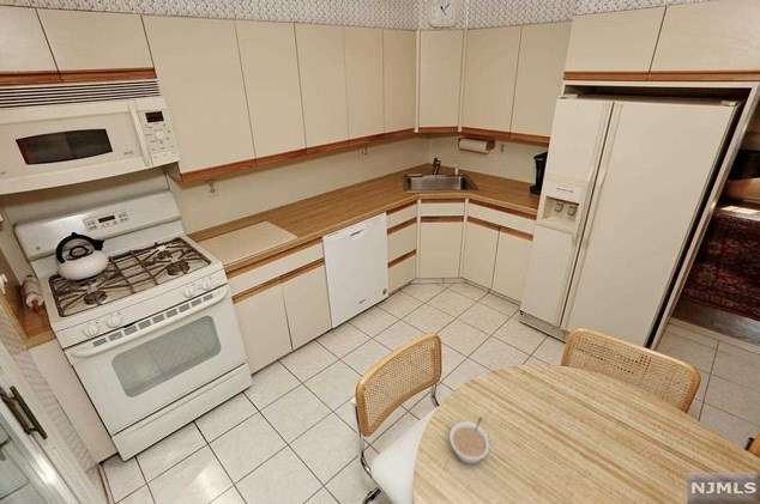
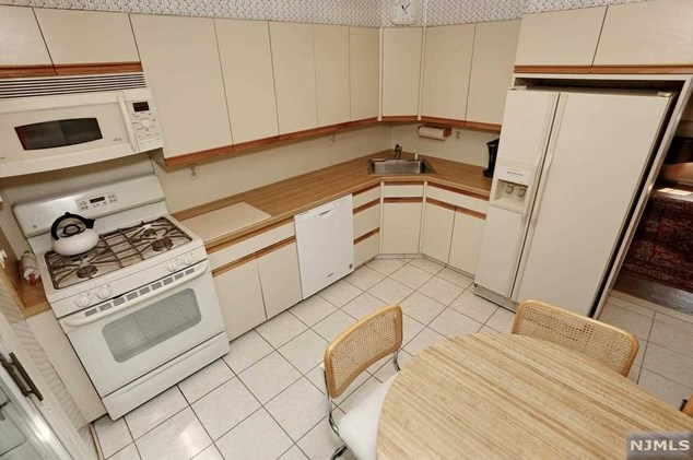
- legume [448,415,491,464]
